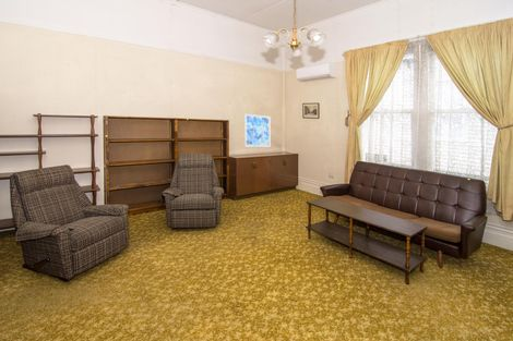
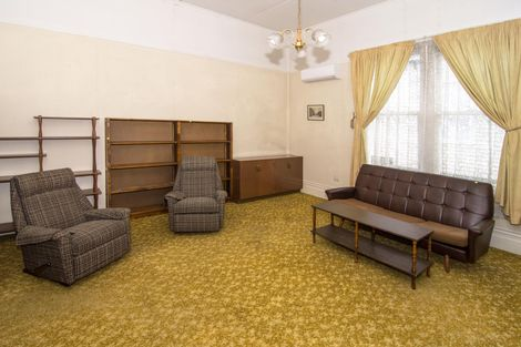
- wall art [243,113,271,148]
